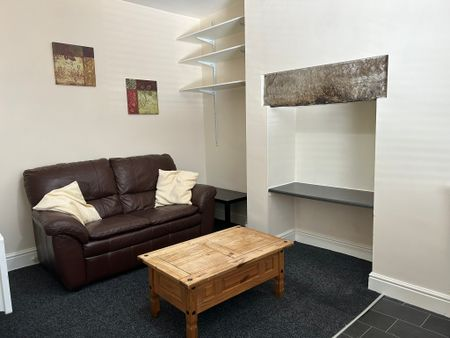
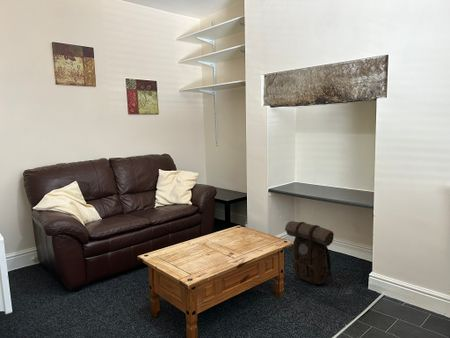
+ backpack [284,220,335,285]
